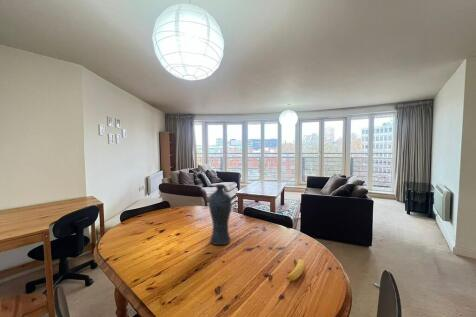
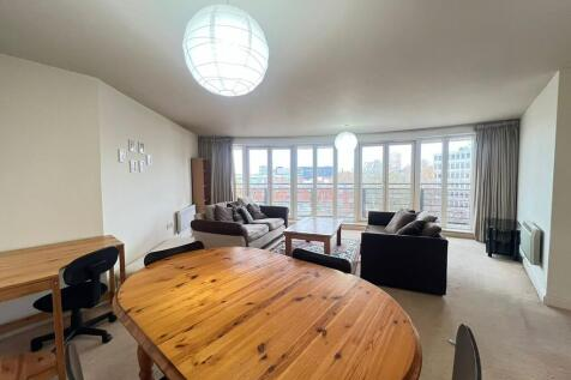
- vase [208,183,233,246]
- banana [286,258,306,282]
